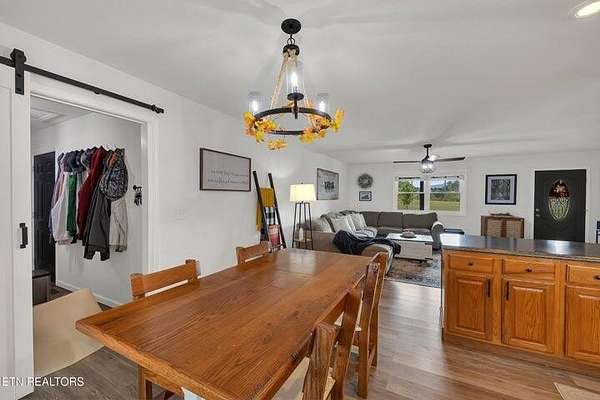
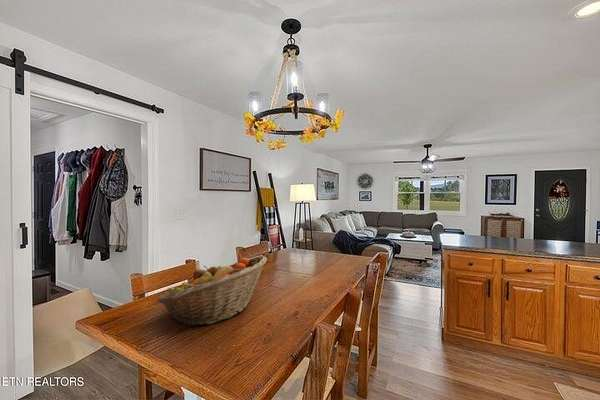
+ fruit basket [155,255,268,328]
